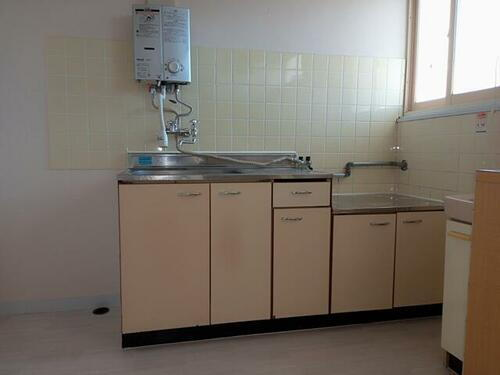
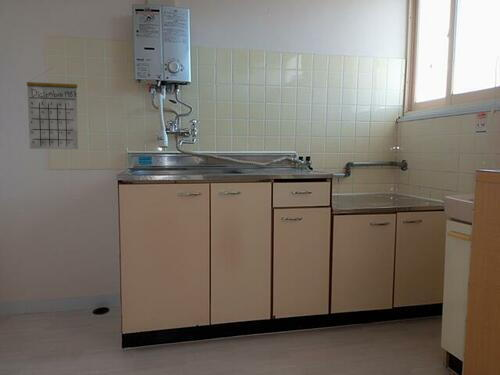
+ calendar [26,67,79,150]
